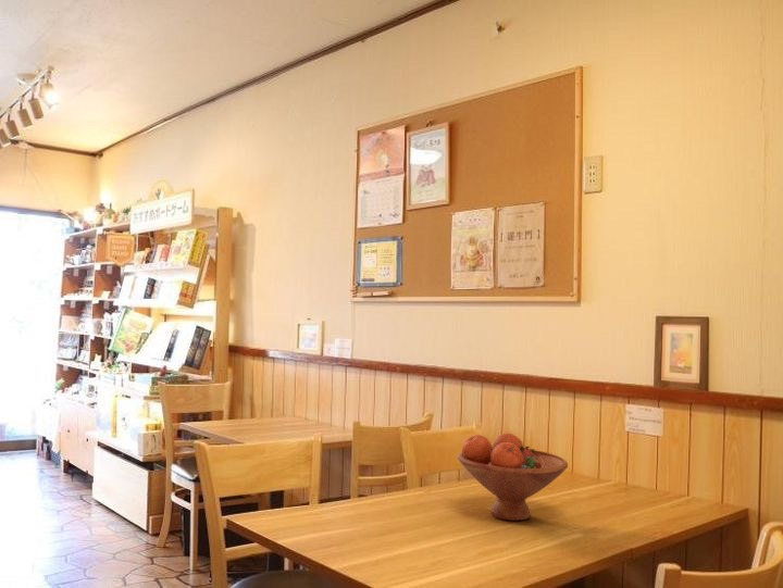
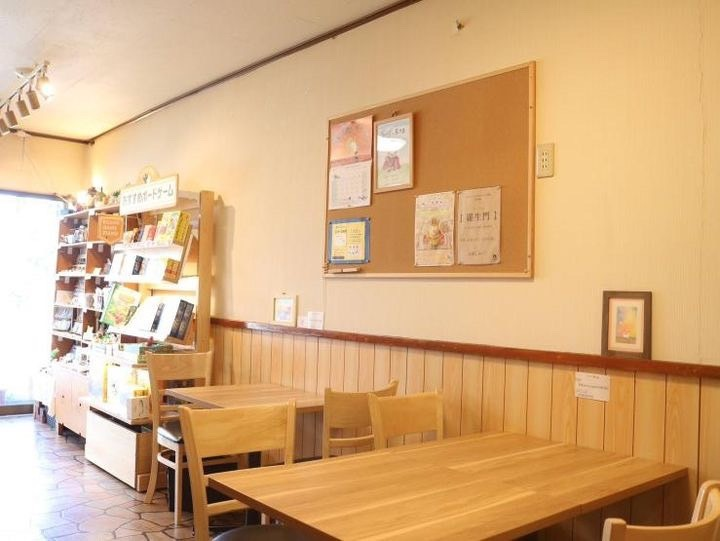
- fruit bowl [457,431,569,522]
